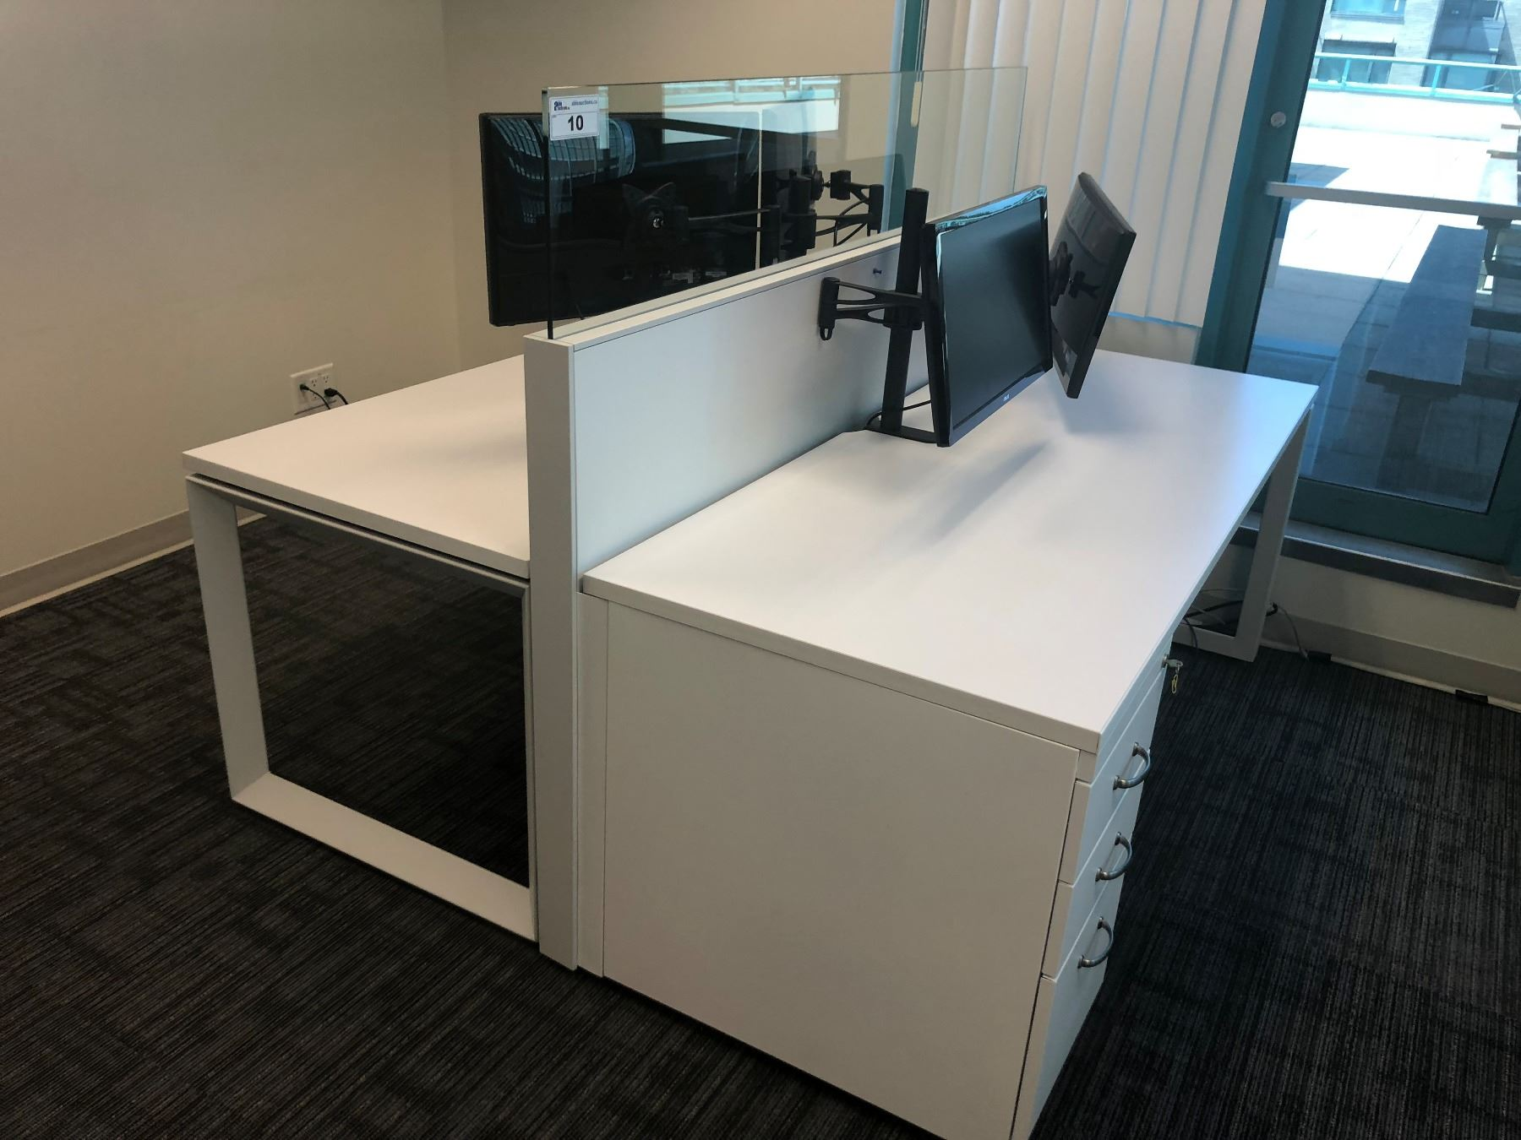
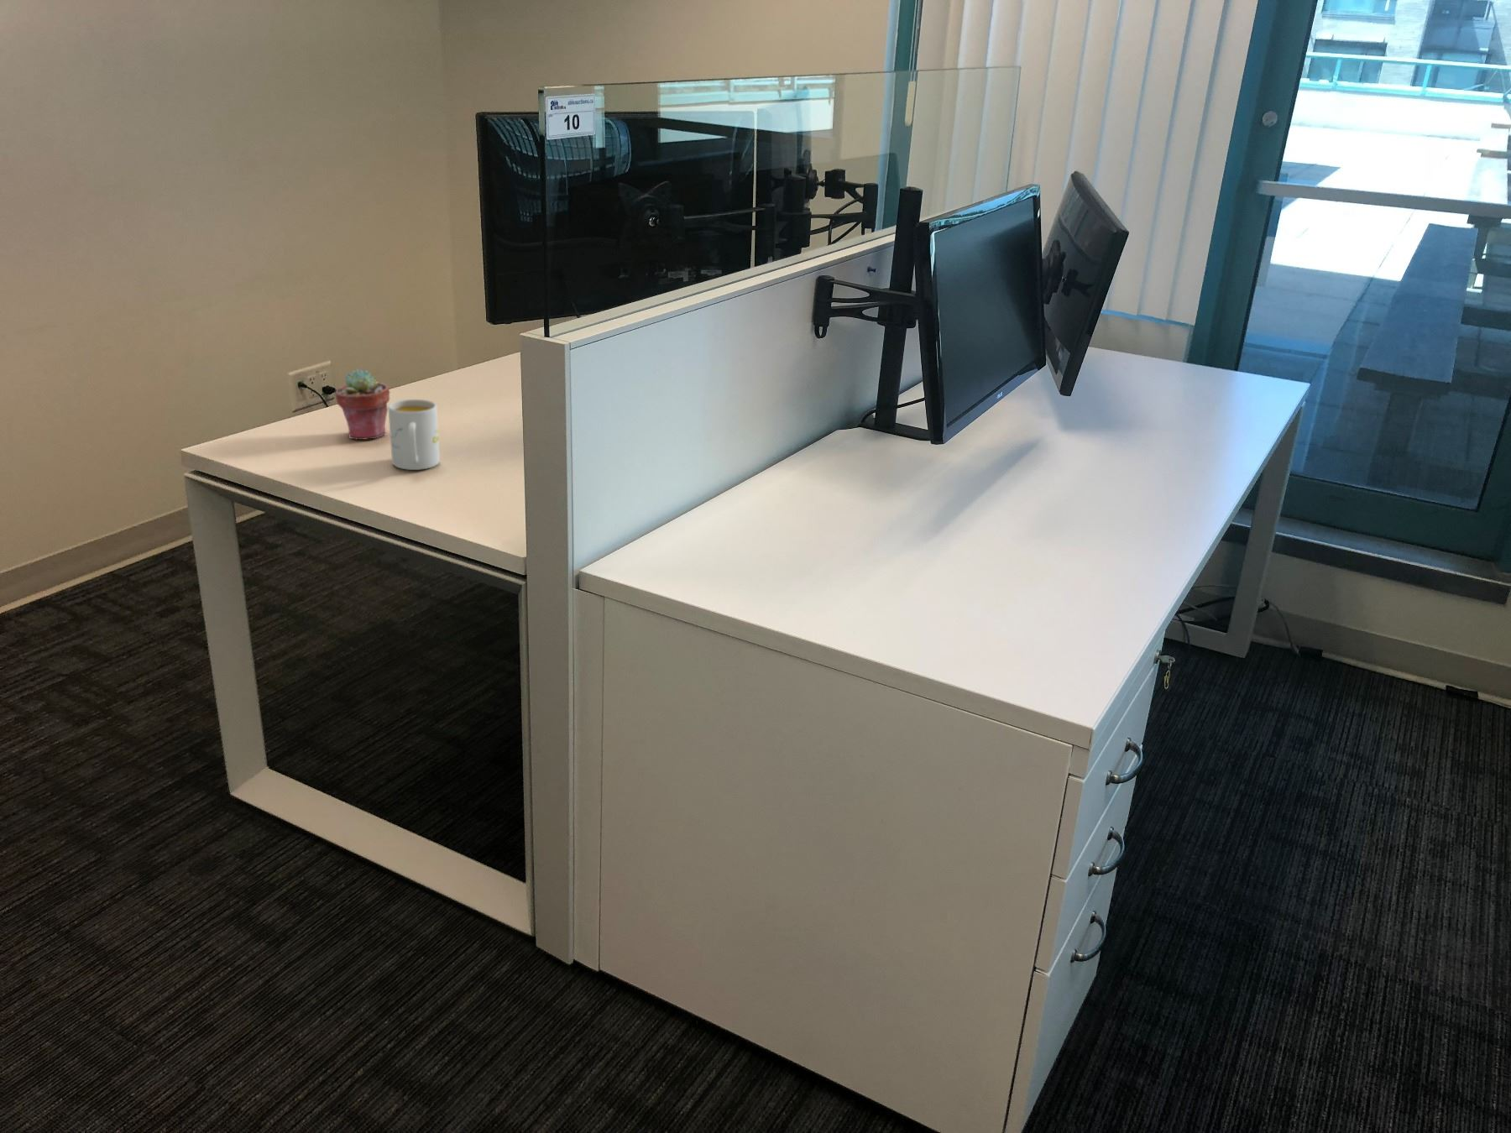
+ potted succulent [334,369,391,440]
+ mug [388,399,440,471]
